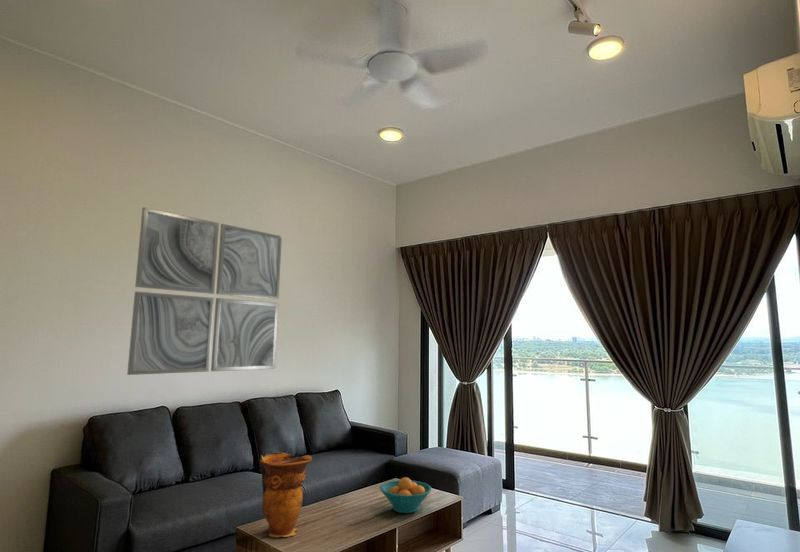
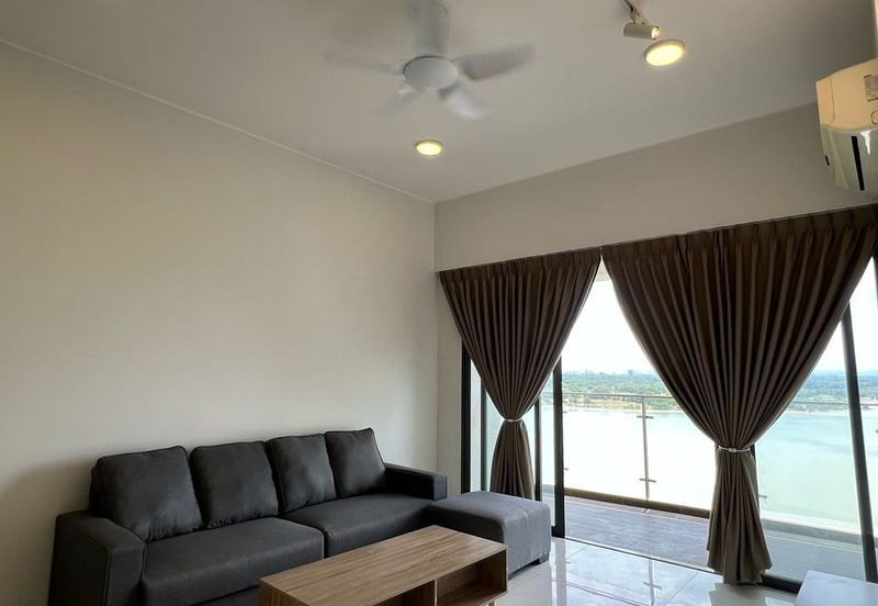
- fruit bowl [379,476,433,514]
- wall art [126,206,283,376]
- decorative vase [259,451,313,538]
